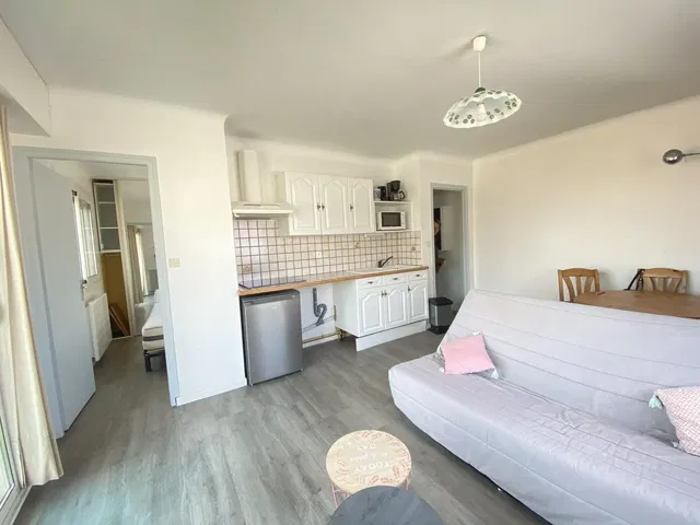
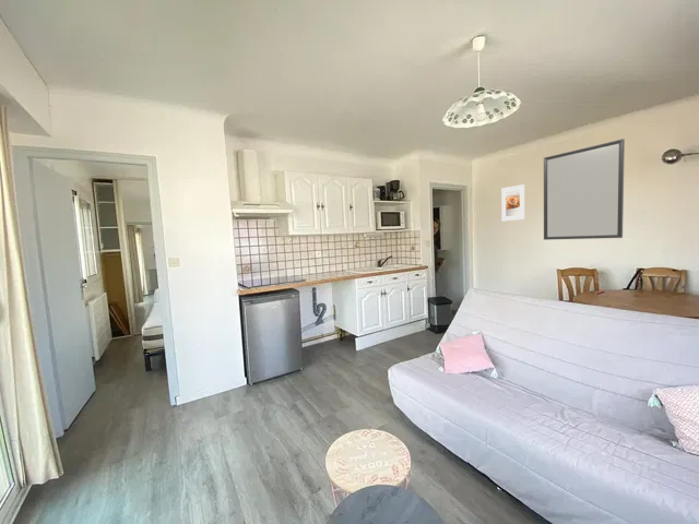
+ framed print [500,183,526,222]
+ home mirror [543,138,626,241]
